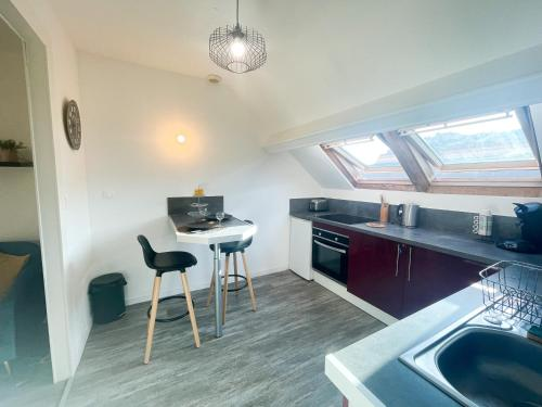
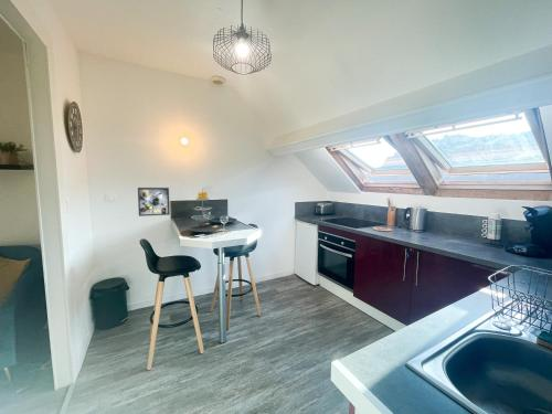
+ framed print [137,187,171,217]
